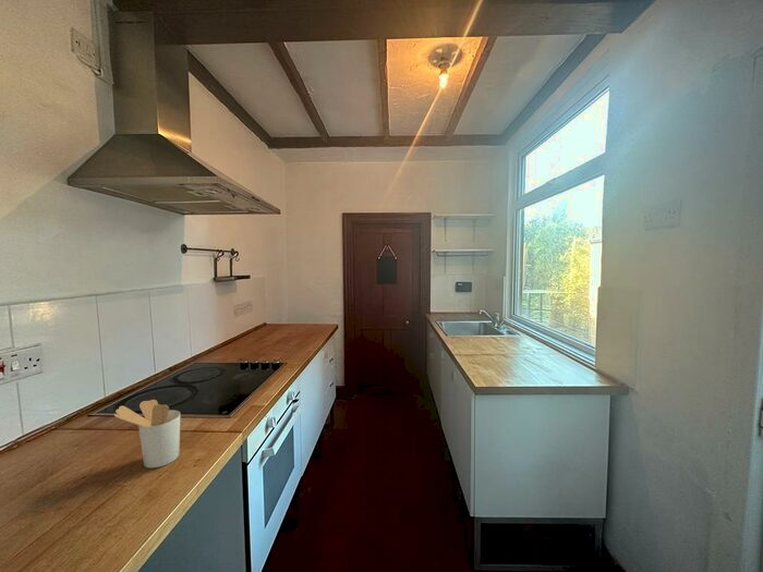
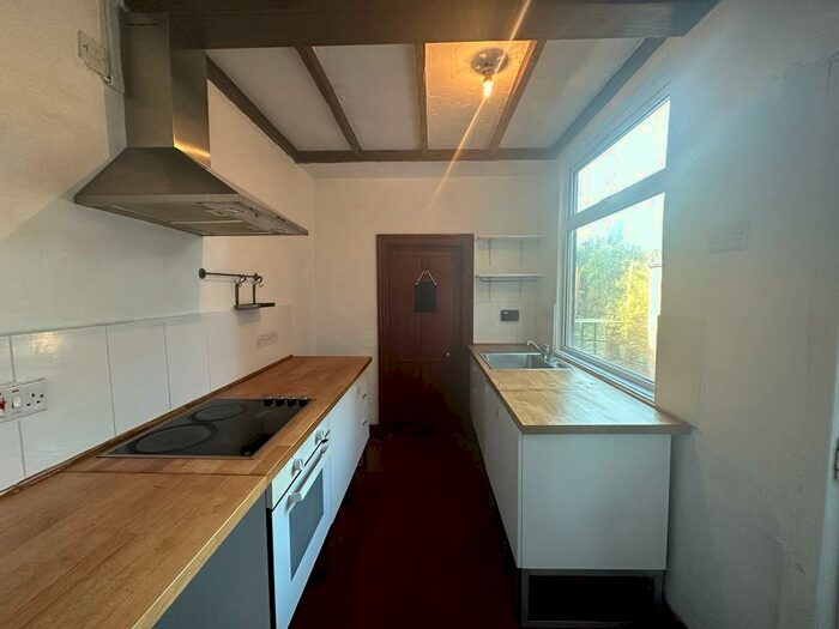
- utensil holder [113,399,181,470]
